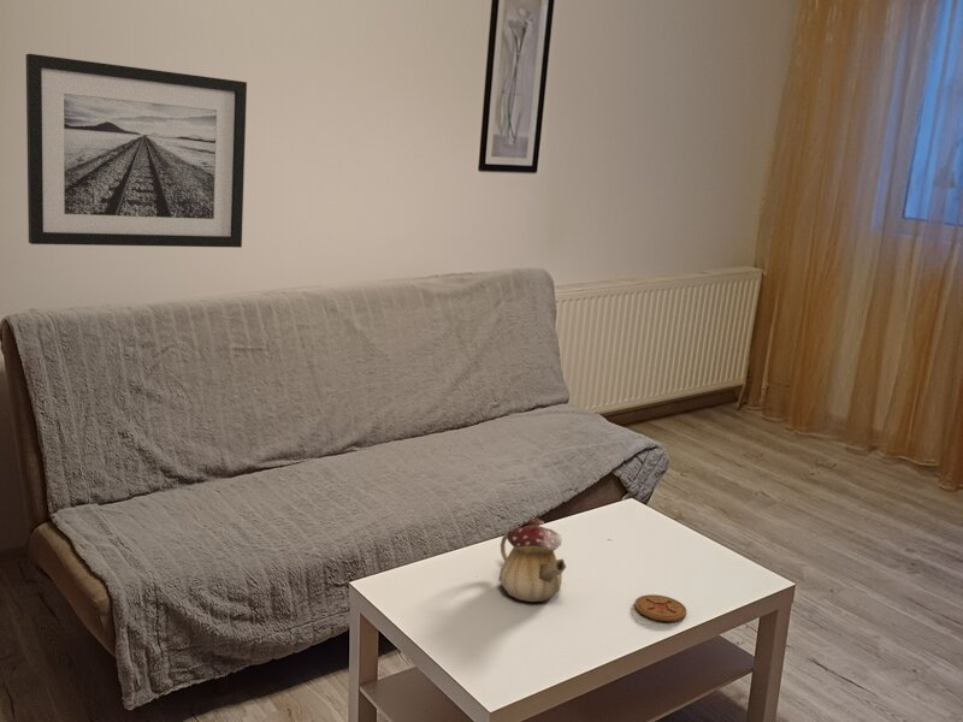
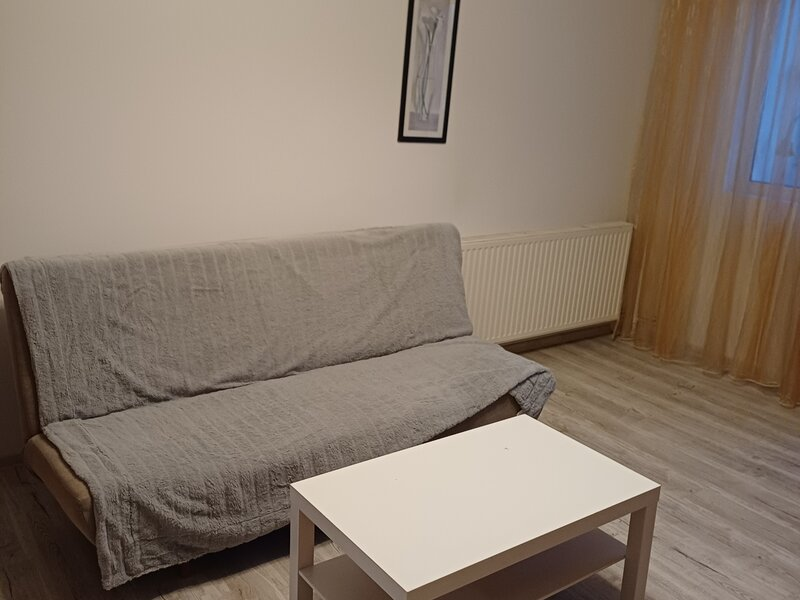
- teapot [497,517,567,603]
- coaster [633,593,687,622]
- wall art [25,53,248,248]
